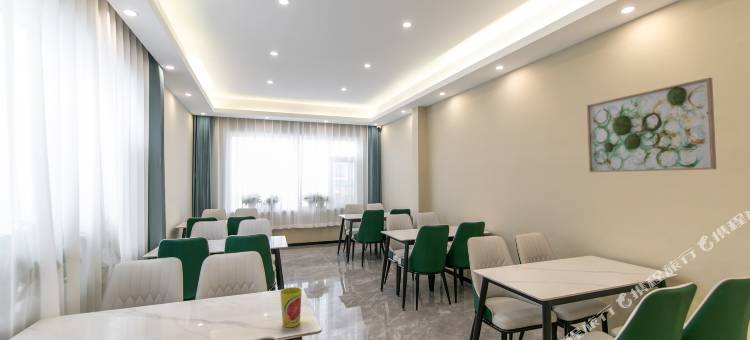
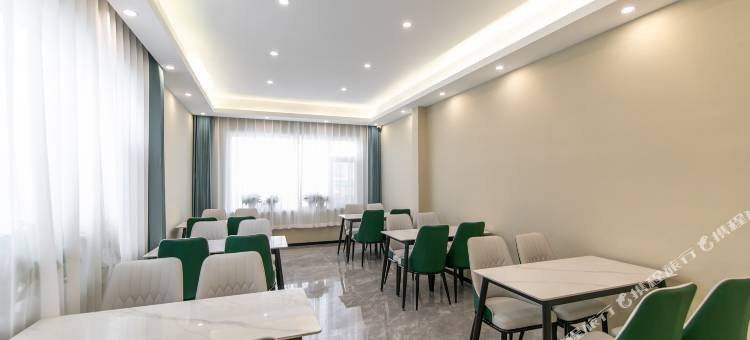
- cup [279,286,303,328]
- wall art [586,77,717,173]
